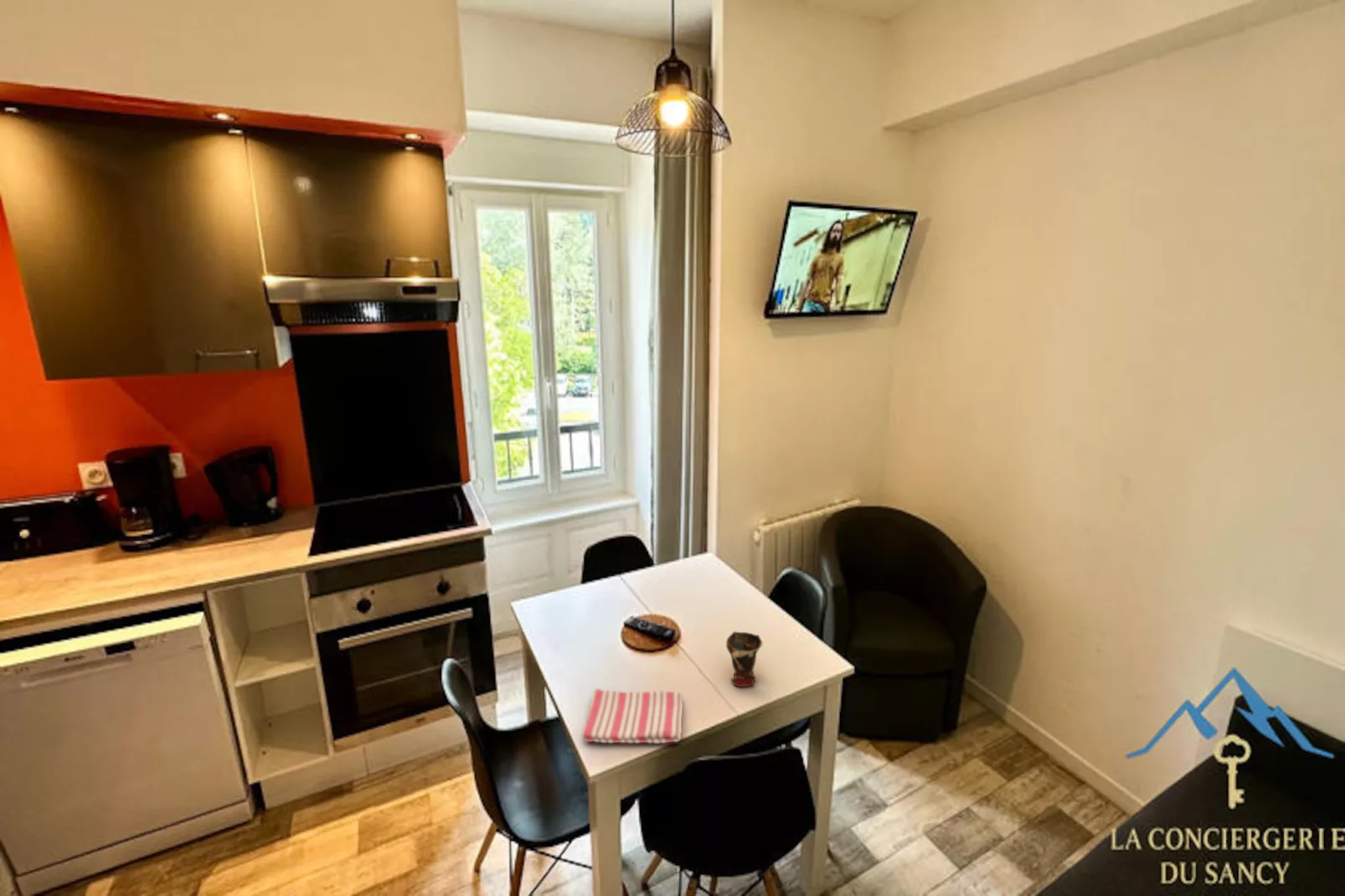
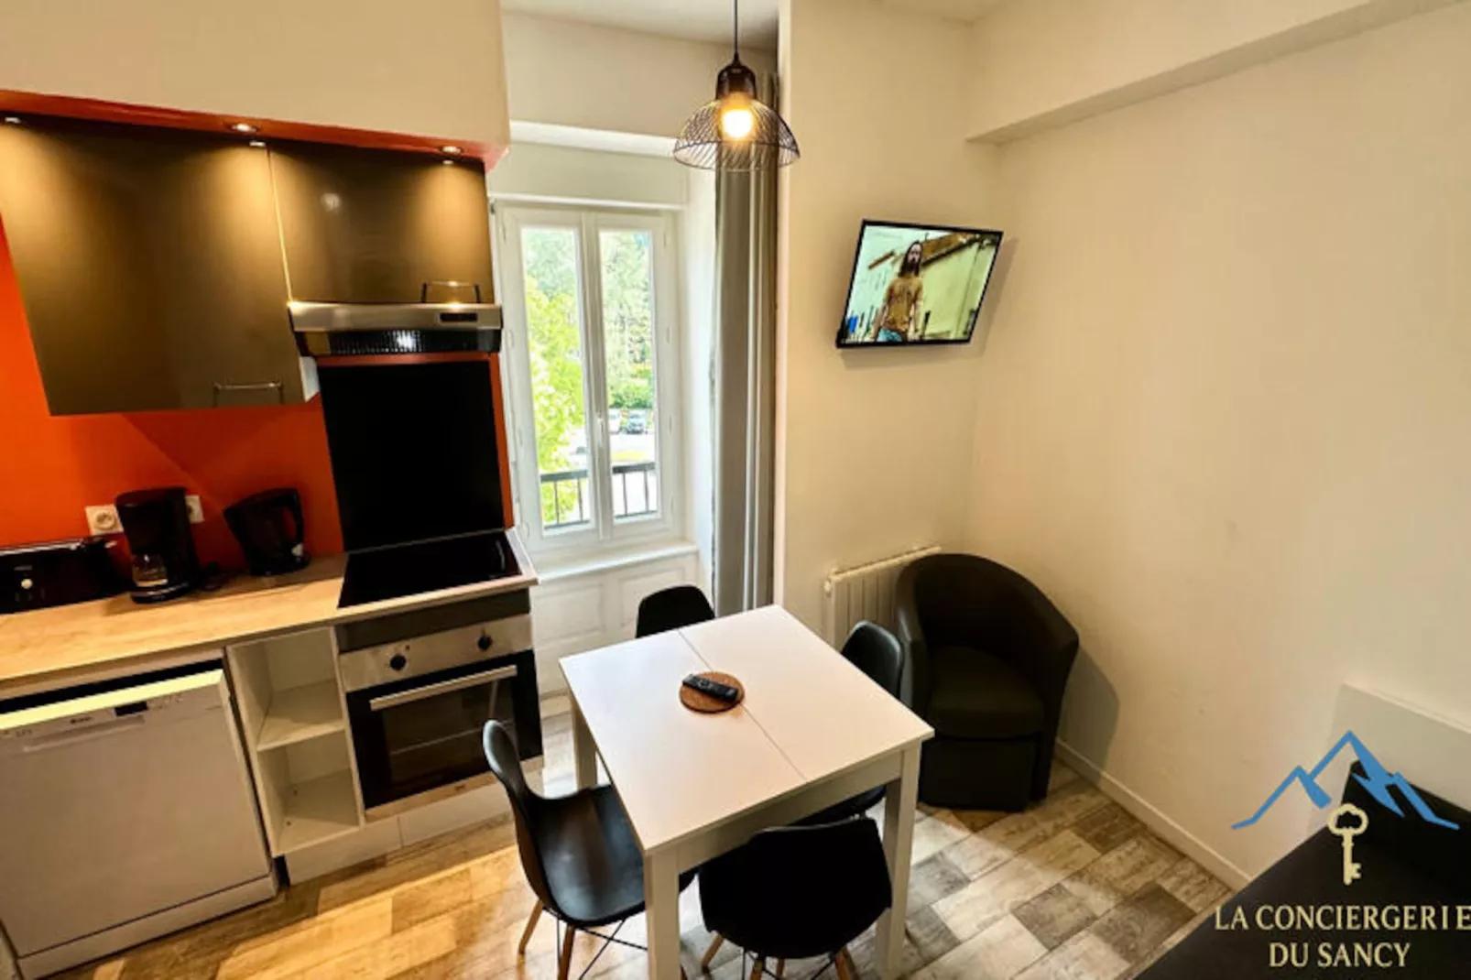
- cup [725,631,764,687]
- dish towel [582,687,683,744]
